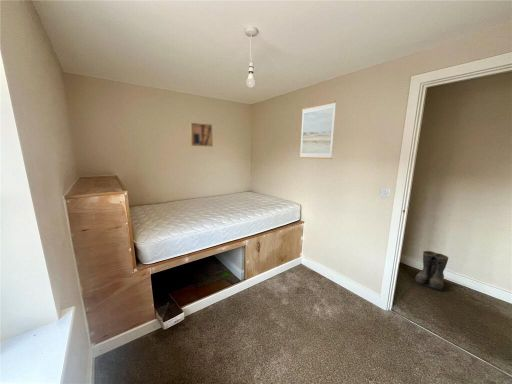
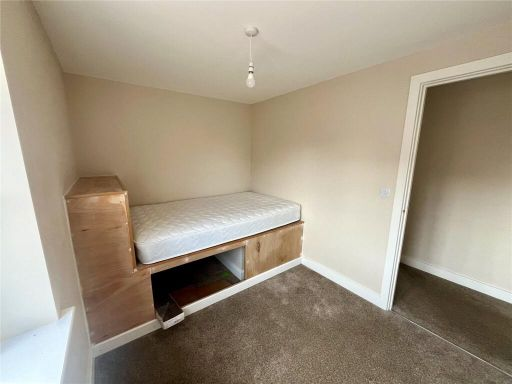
- wall art [299,100,337,160]
- wall art [189,122,214,147]
- boots [414,250,449,291]
